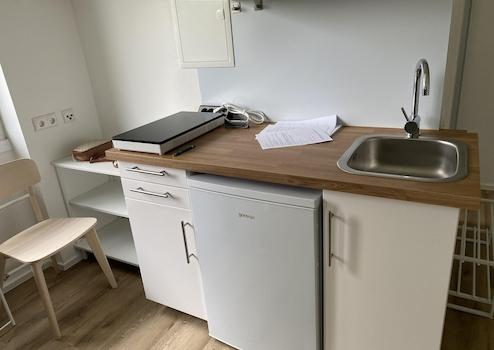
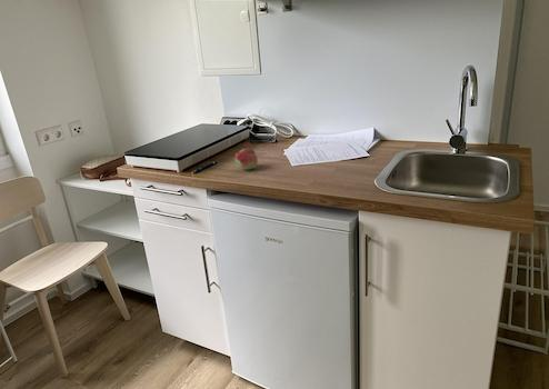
+ fruit [233,147,259,171]
